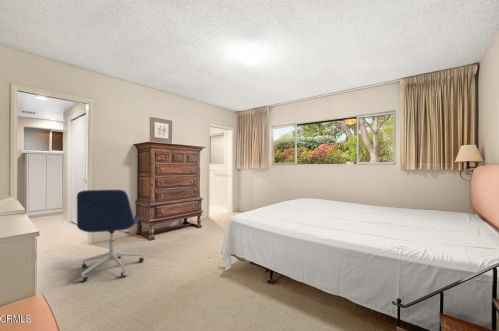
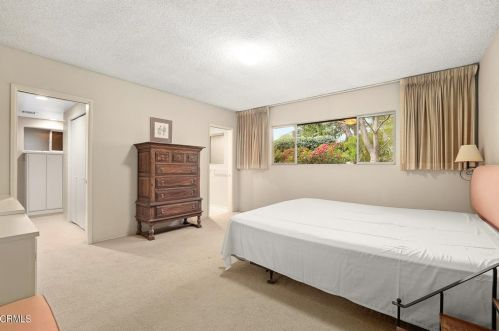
- office chair [76,189,145,283]
